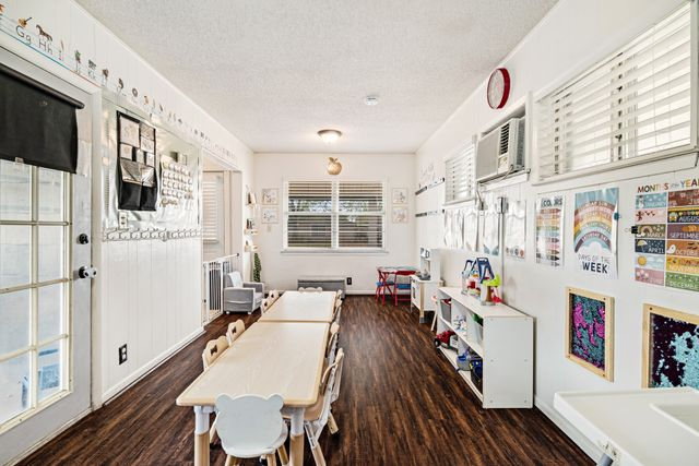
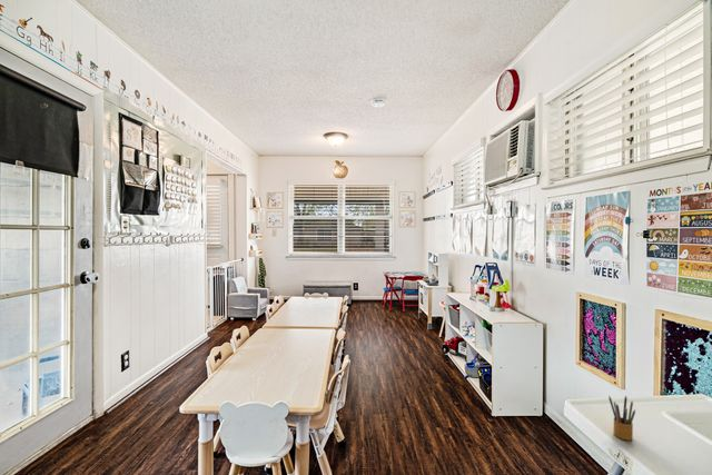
+ pencil box [607,395,636,442]
